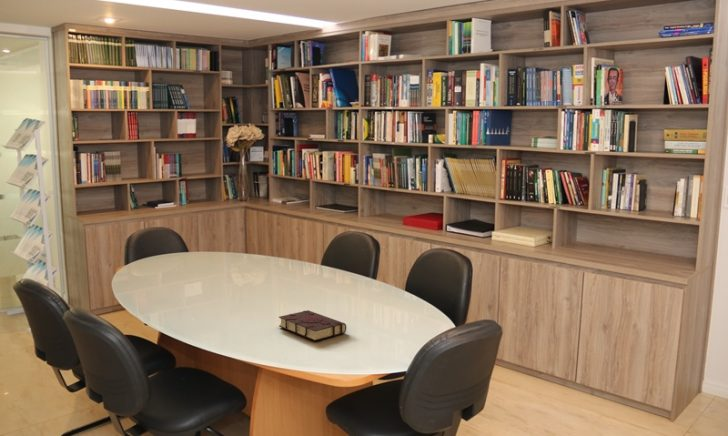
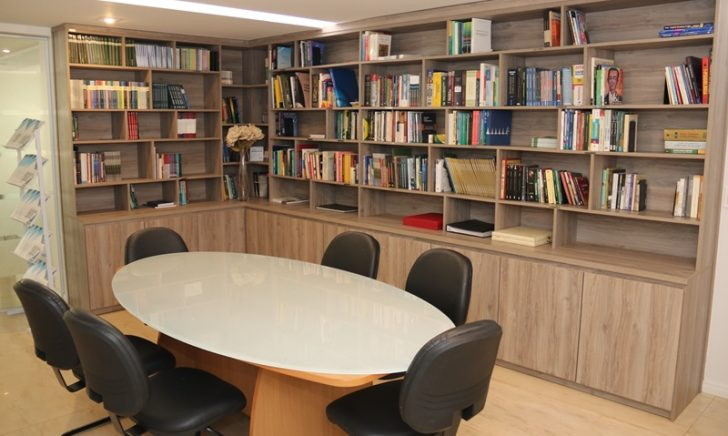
- book [278,309,347,342]
